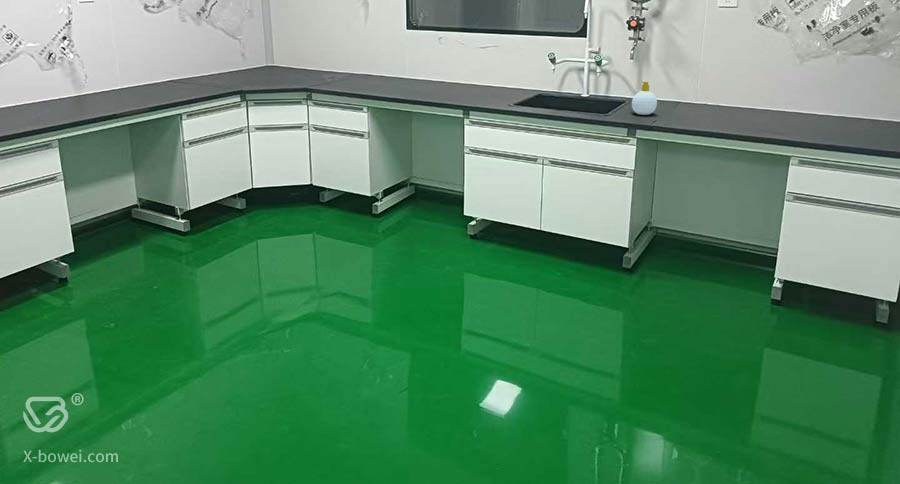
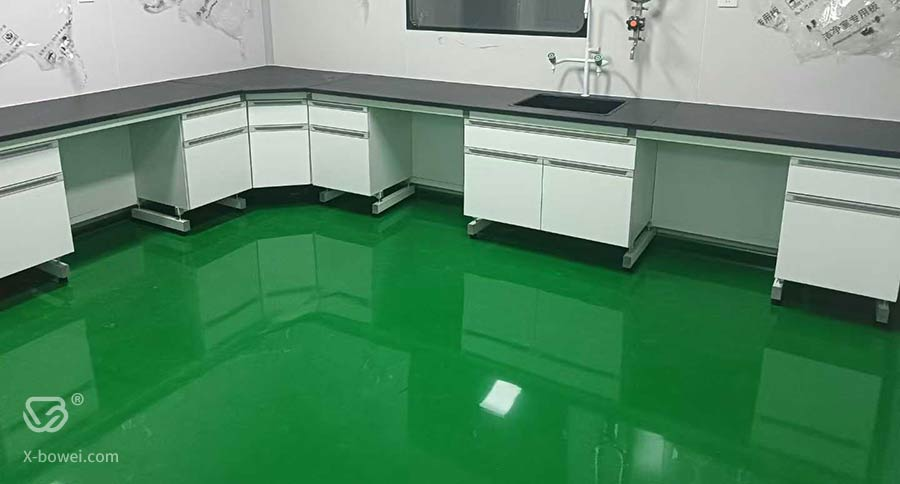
- soap bottle [631,81,658,116]
